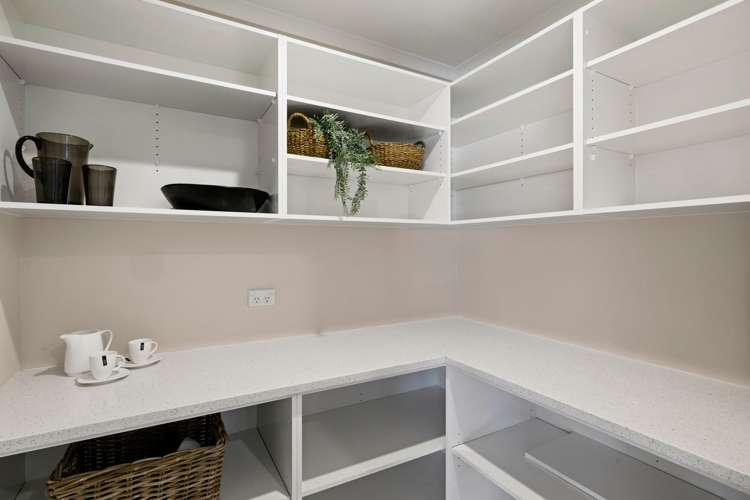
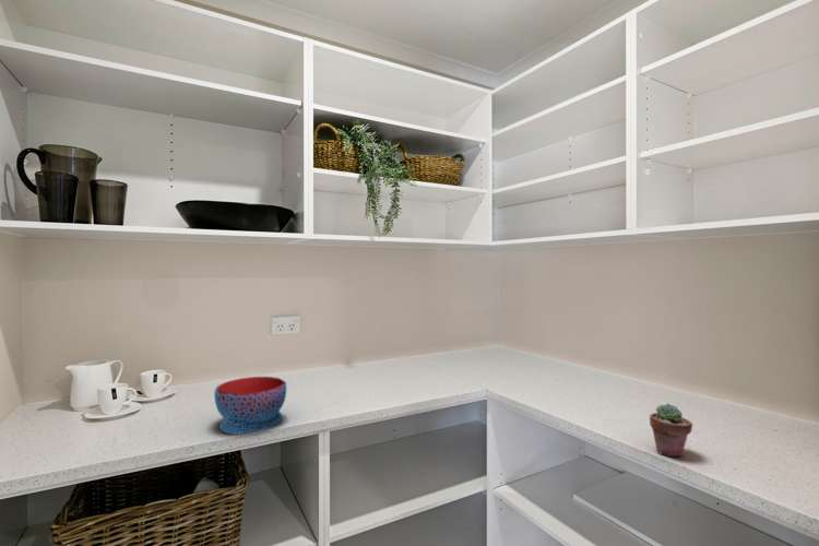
+ potted succulent [649,402,693,459]
+ bowl [213,376,287,436]
